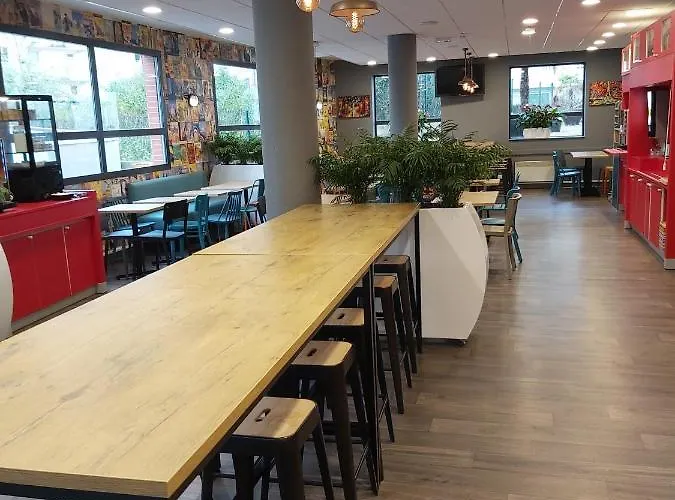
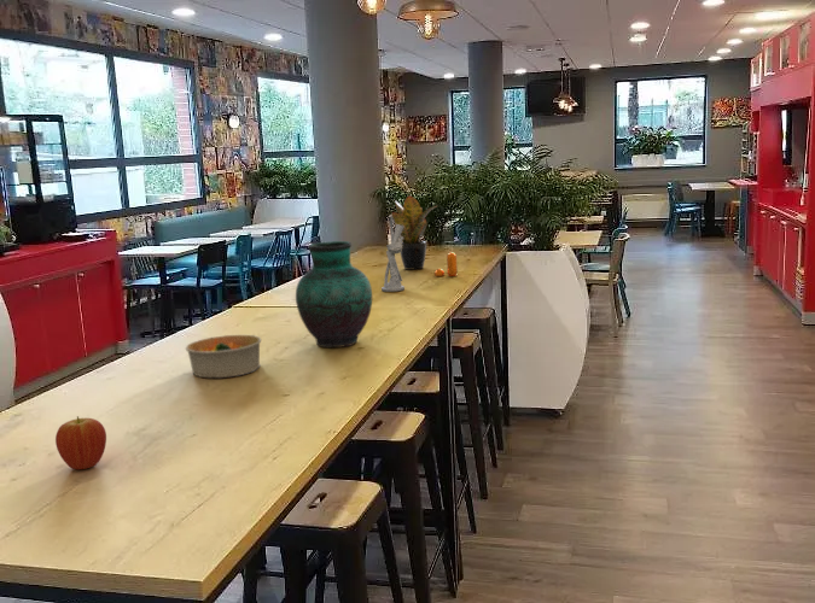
+ fruit [54,415,107,470]
+ bowl [185,334,262,379]
+ potted plant [391,194,439,271]
+ pepper shaker [433,251,459,277]
+ utensil holder [380,213,406,293]
+ vase [295,240,373,349]
